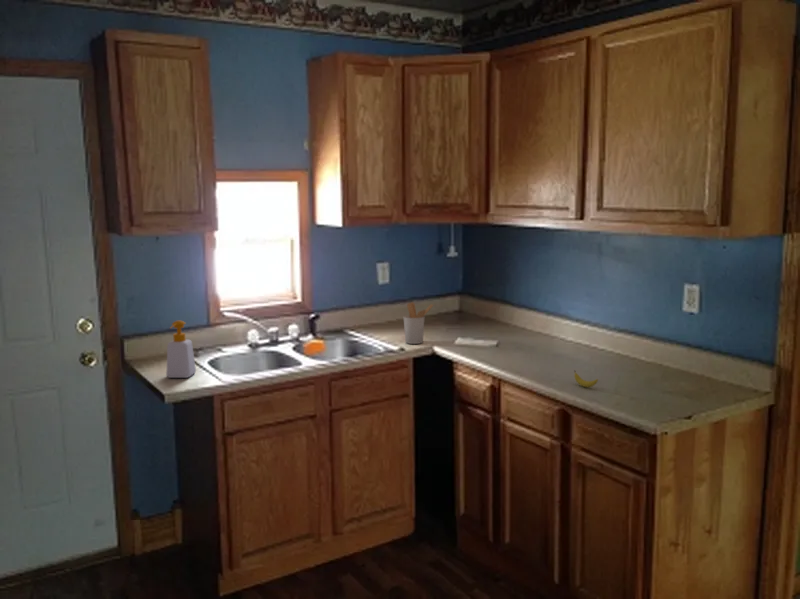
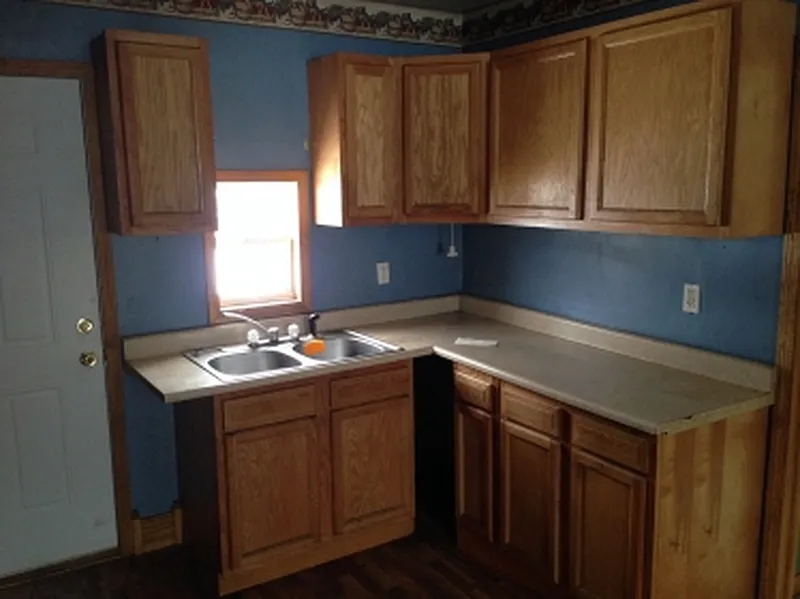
- utensil holder [403,301,434,345]
- soap bottle [165,320,197,379]
- banana [573,369,599,388]
